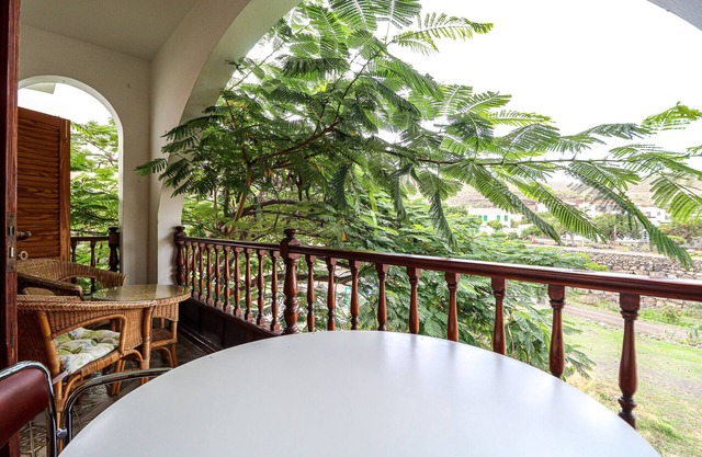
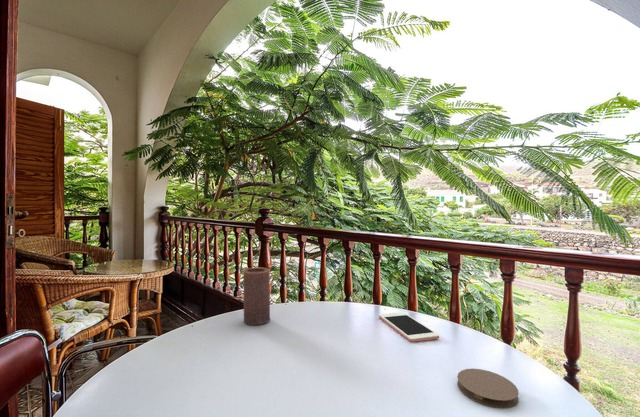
+ cell phone [378,311,440,343]
+ coaster [456,368,519,409]
+ candle [242,266,271,326]
